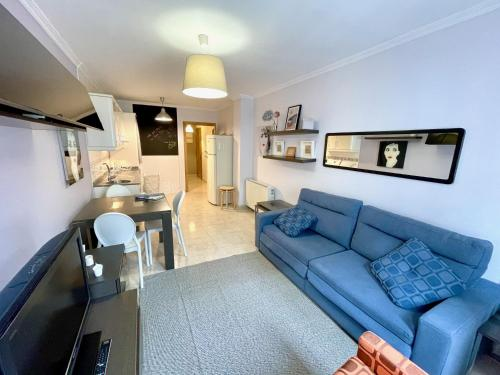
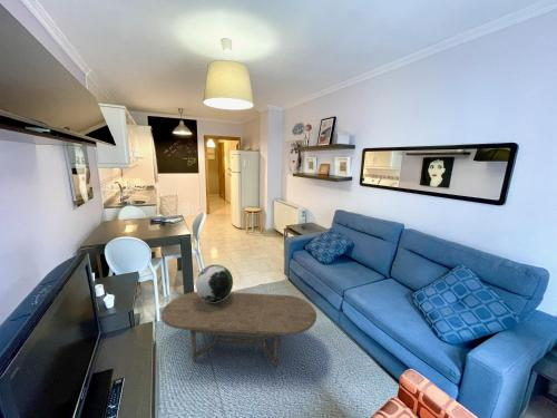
+ coffee table [160,291,317,368]
+ decorative sphere [195,263,234,302]
